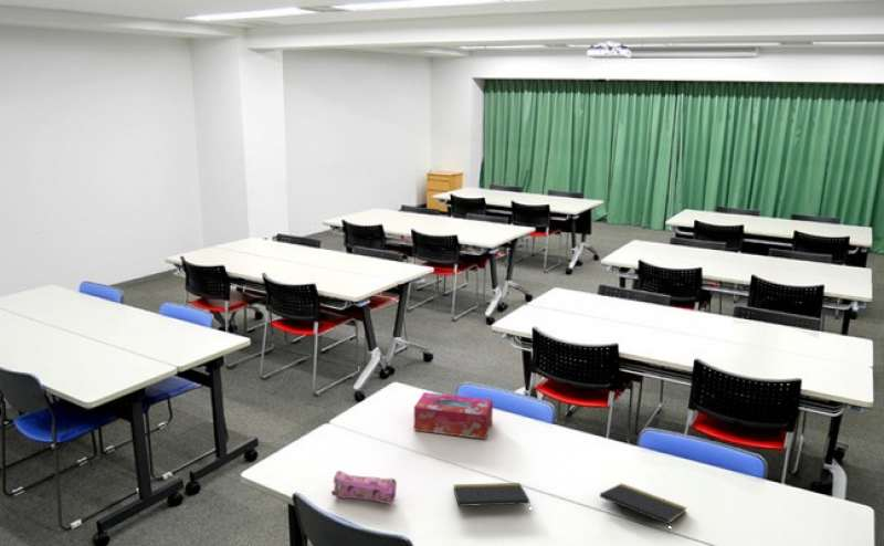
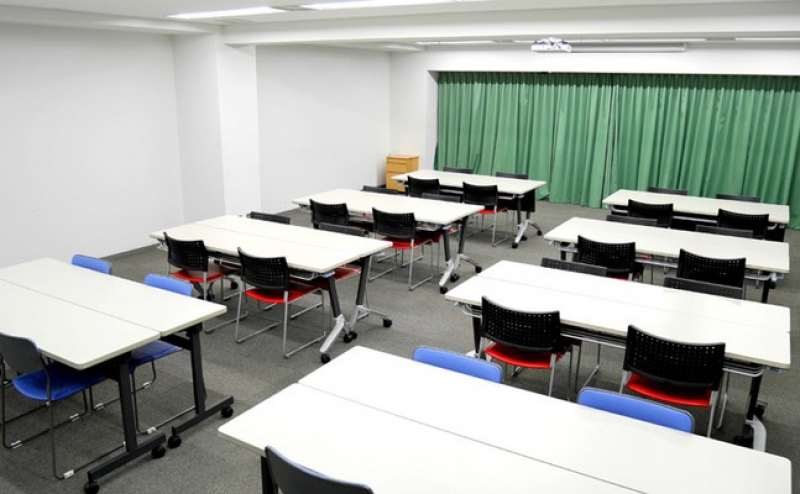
- notepad [453,482,533,514]
- tissue box [413,391,494,440]
- notepad [599,482,688,535]
- pencil case [330,470,398,506]
